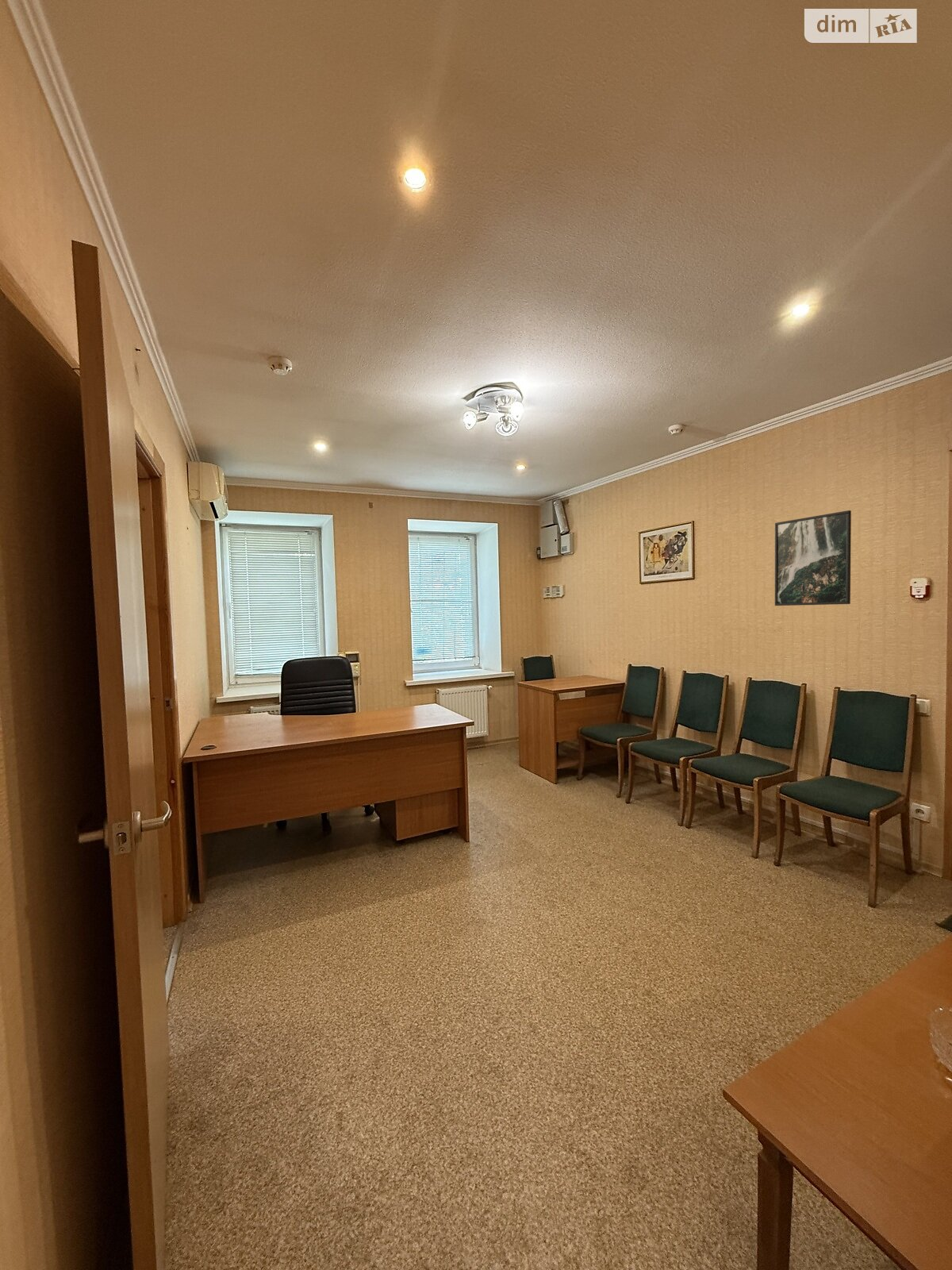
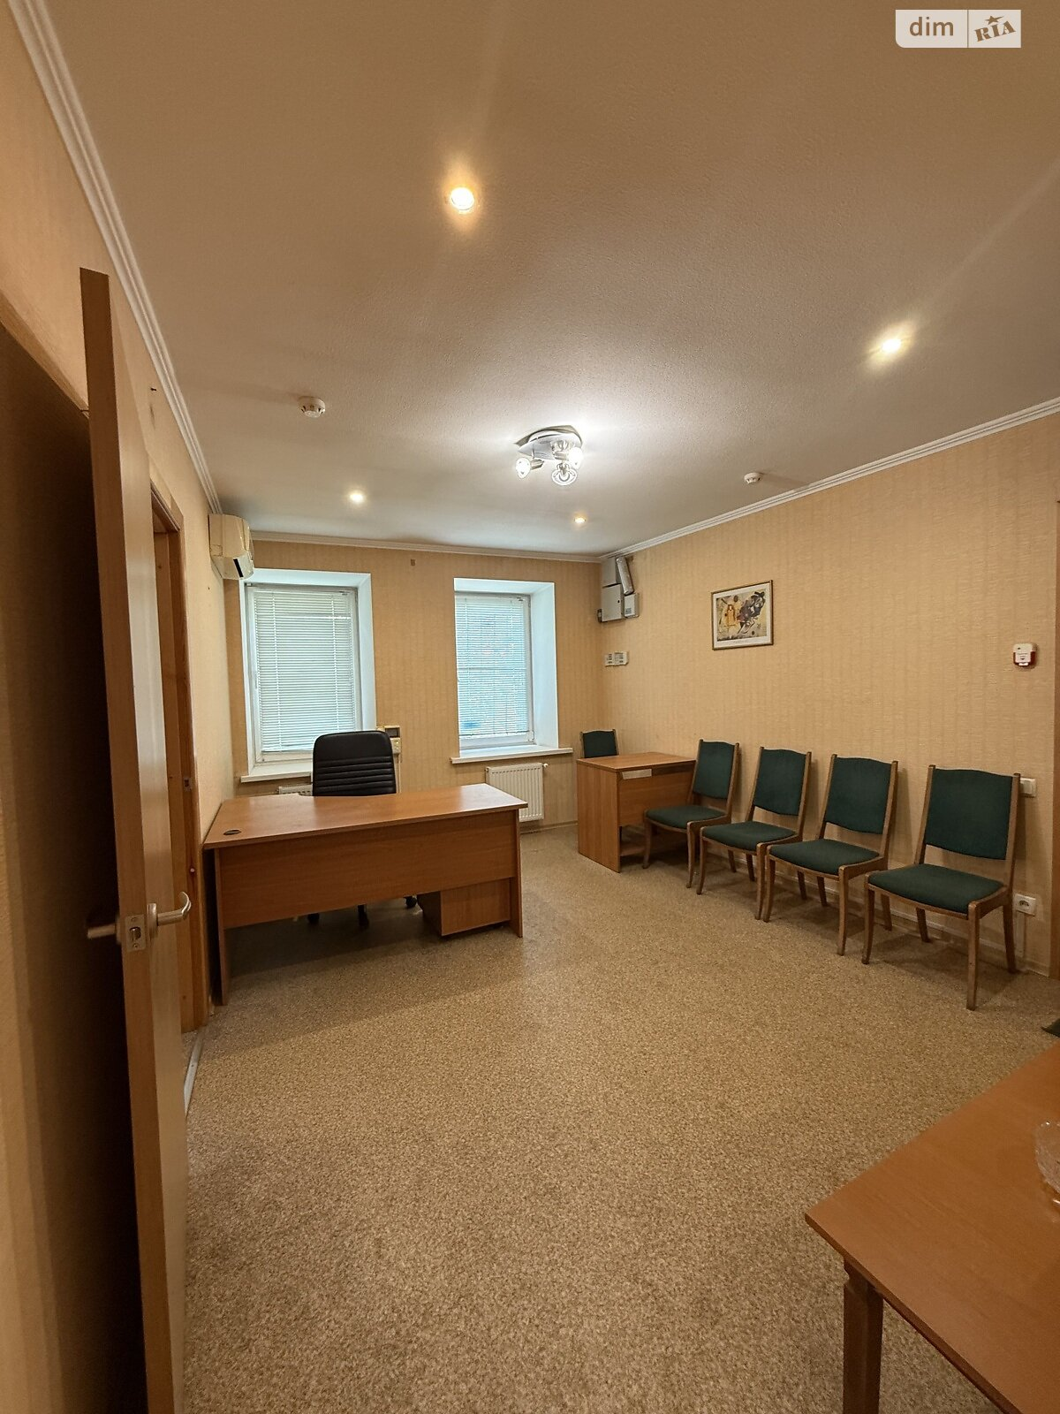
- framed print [774,510,852,606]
